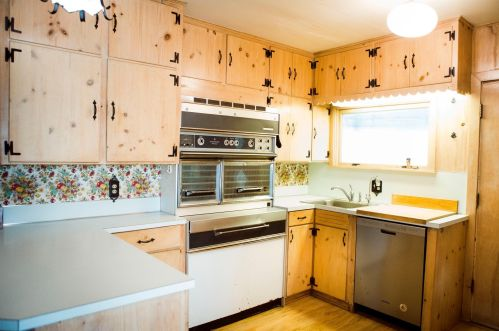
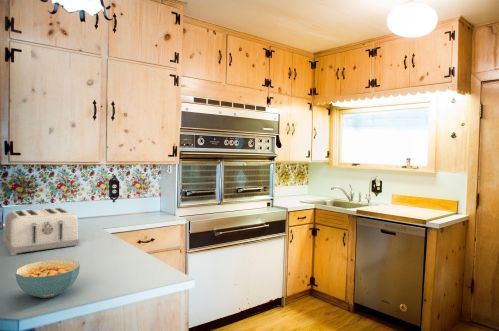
+ cereal bowl [15,258,81,299]
+ toaster [2,206,80,257]
